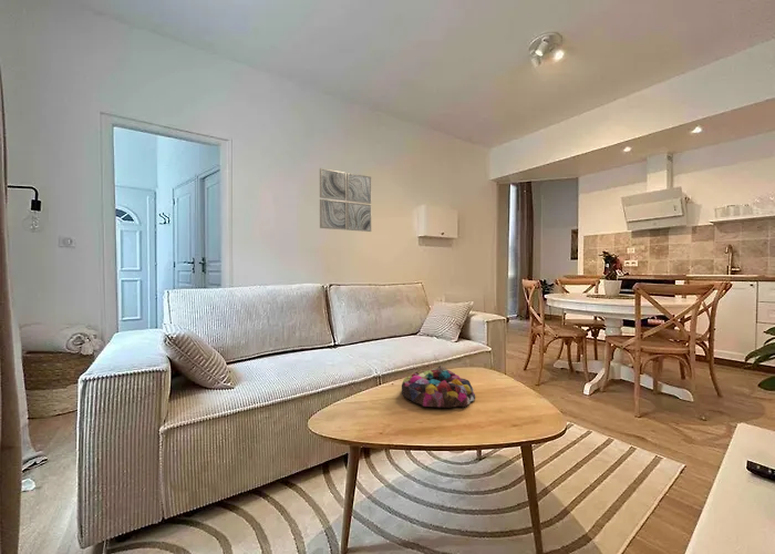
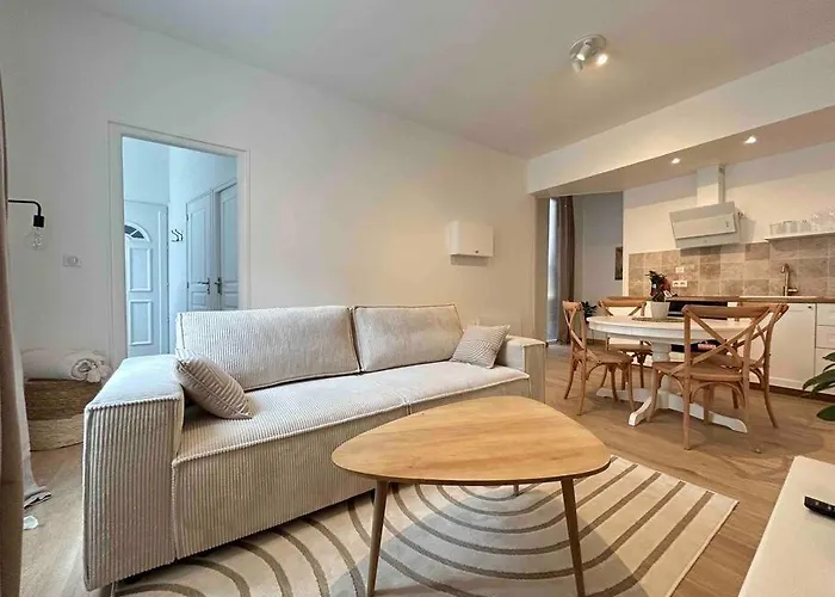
- wall art [319,167,372,233]
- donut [401,365,476,409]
